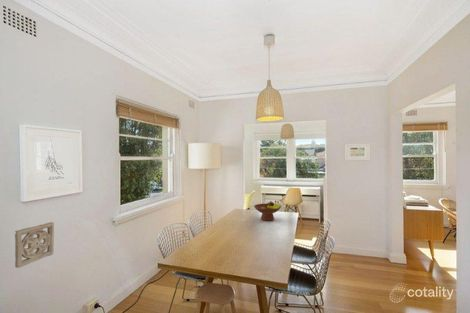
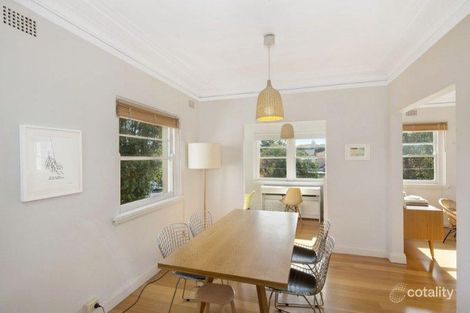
- wall ornament [14,221,55,269]
- fruit bowl [253,199,282,222]
